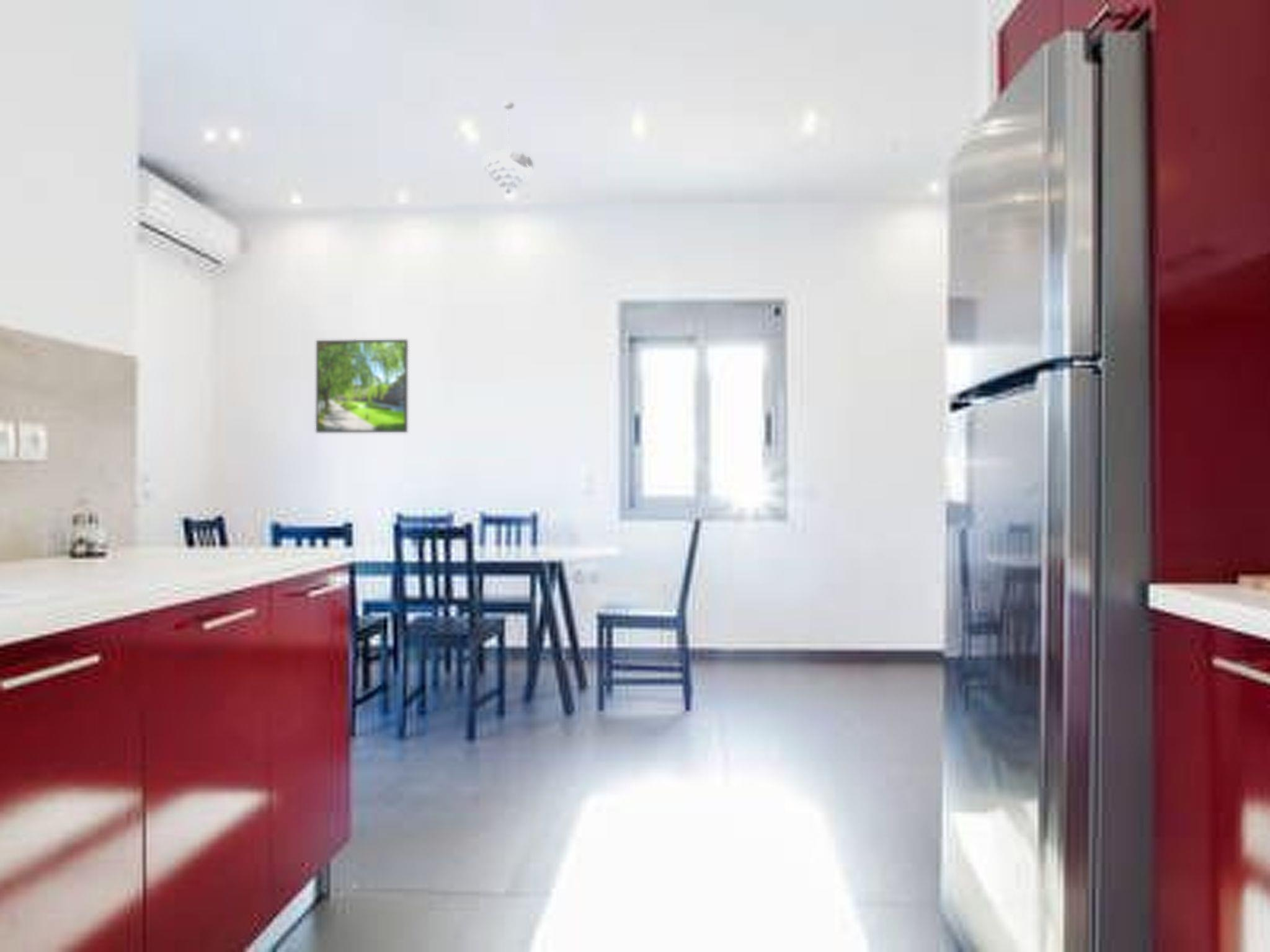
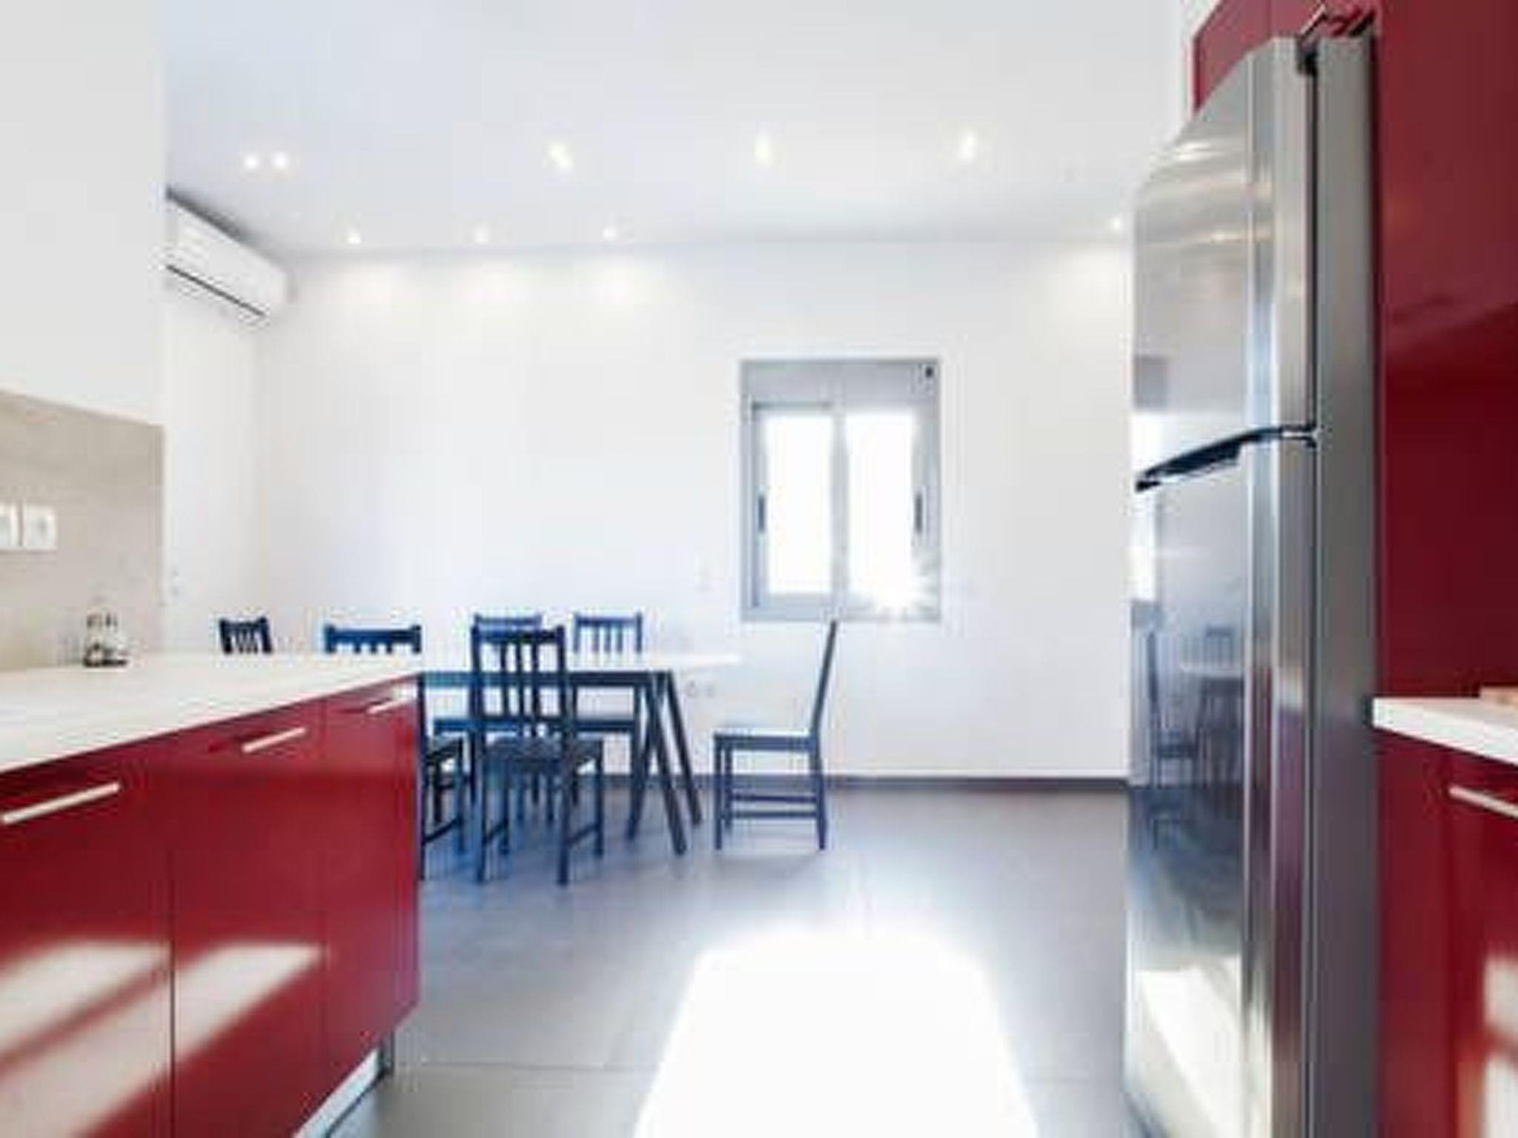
- pendant light [482,101,534,195]
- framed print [315,339,409,433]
